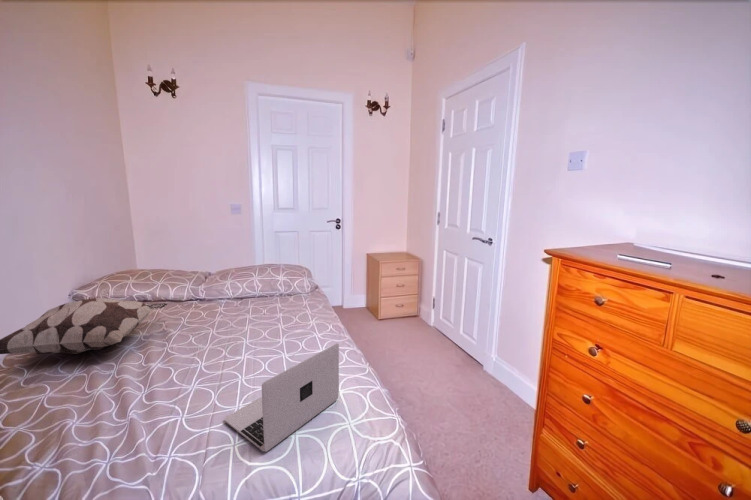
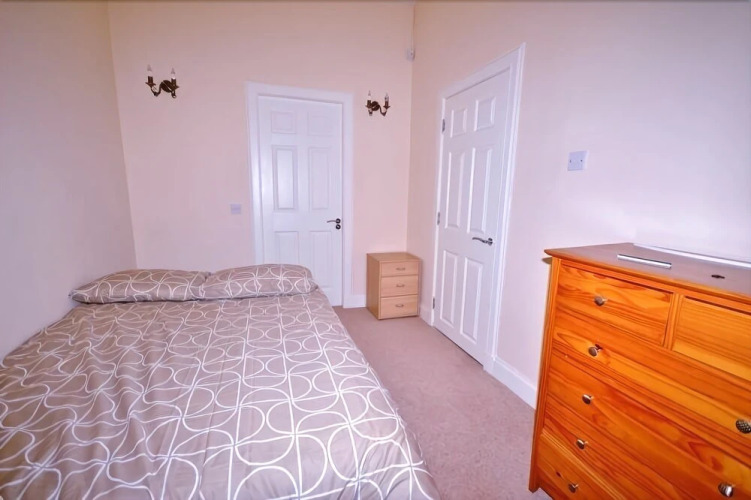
- decorative pillow [0,297,168,355]
- laptop [223,342,340,452]
